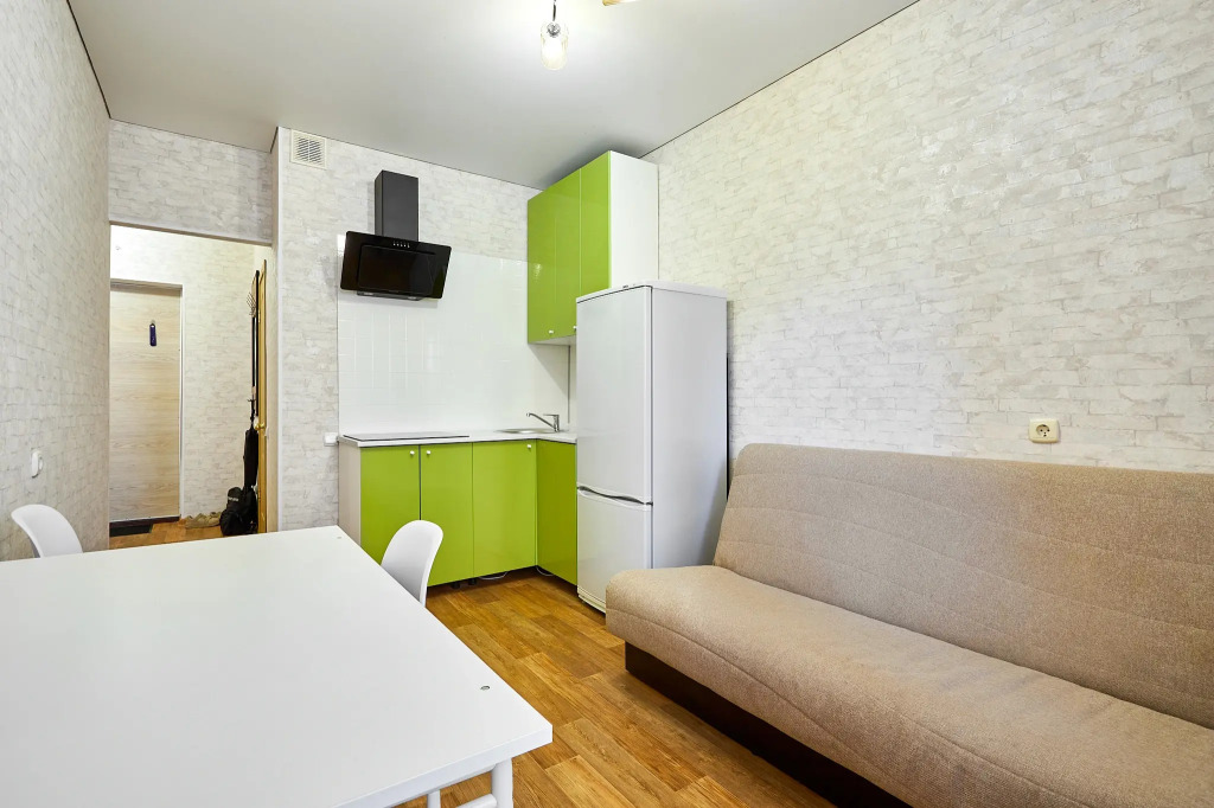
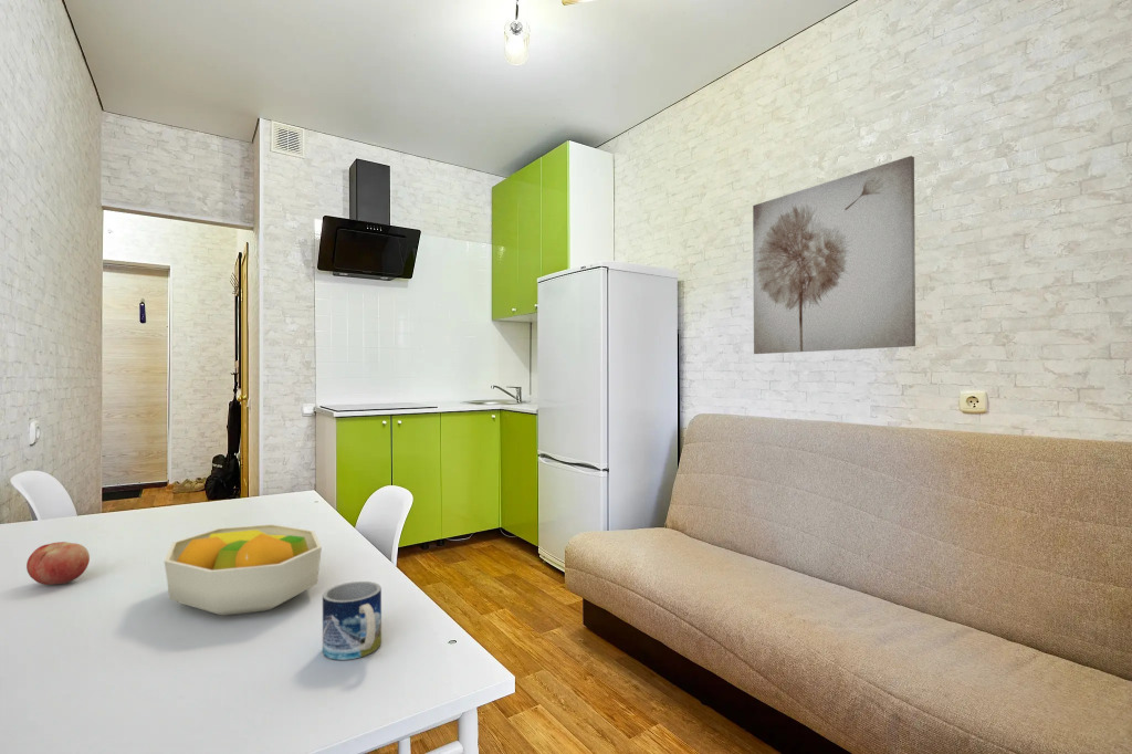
+ wall art [752,155,916,355]
+ fruit [25,541,91,586]
+ mug [322,580,382,661]
+ fruit bowl [164,523,323,617]
